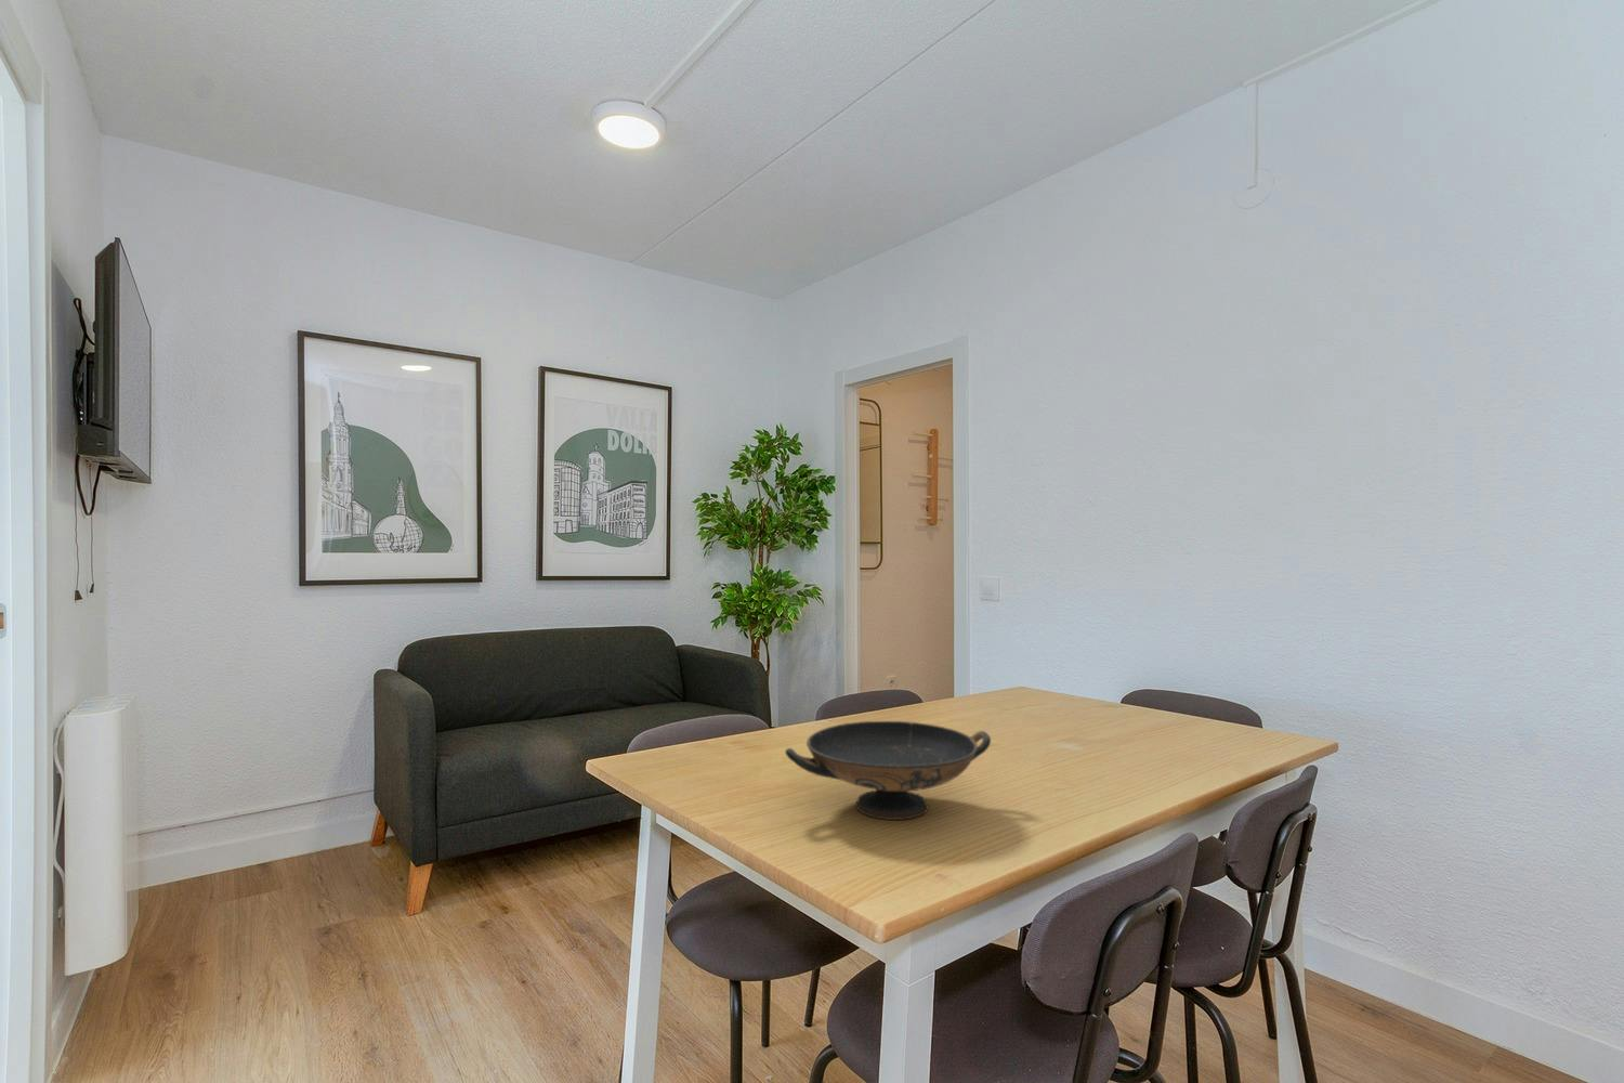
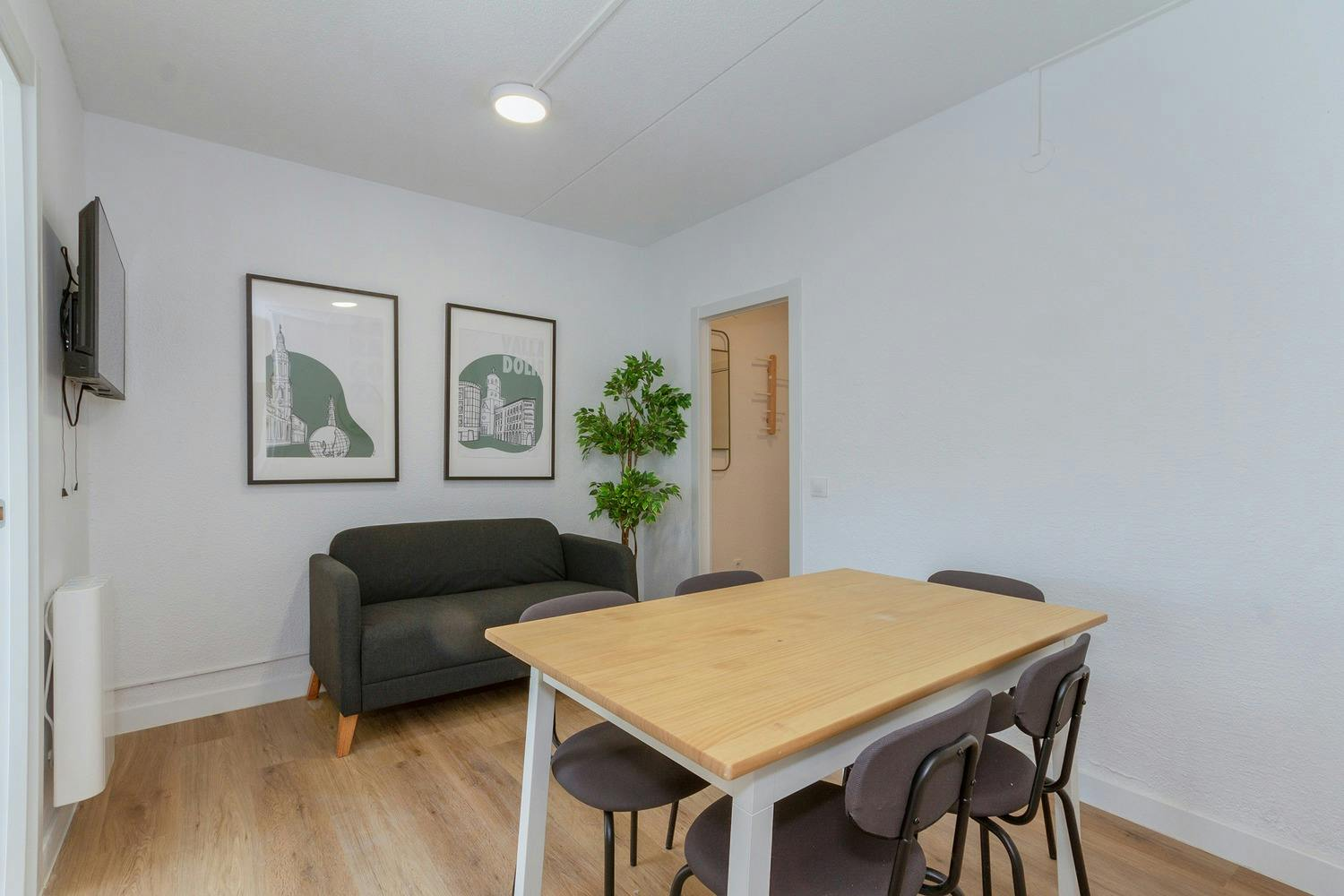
- decorative bowl [784,720,992,821]
